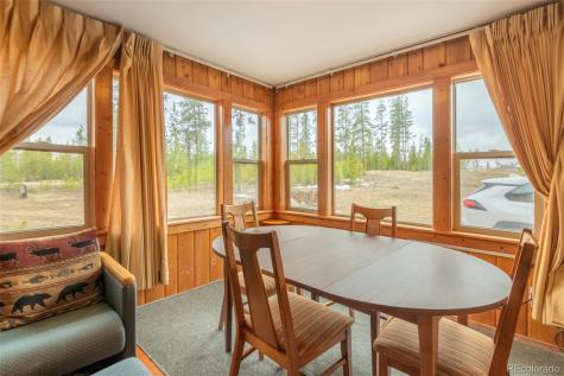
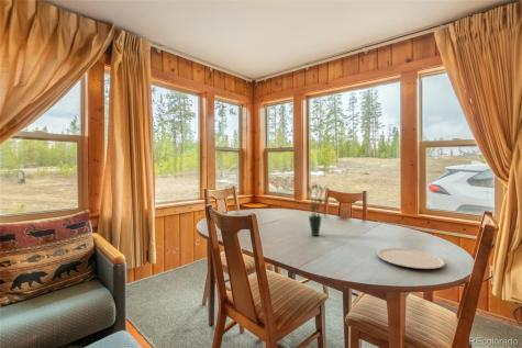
+ potted plant [307,181,329,237]
+ plate [376,247,446,270]
